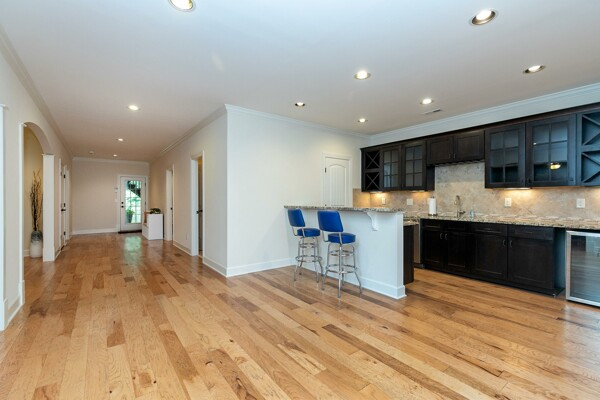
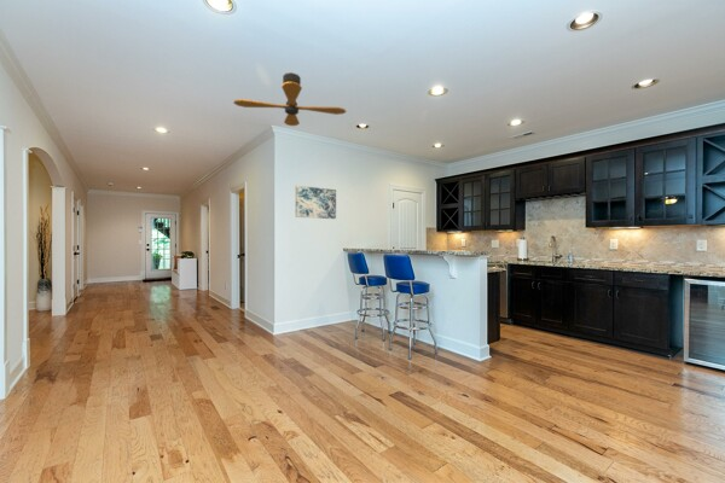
+ wall art [295,185,337,220]
+ ceiling fan [232,71,348,127]
